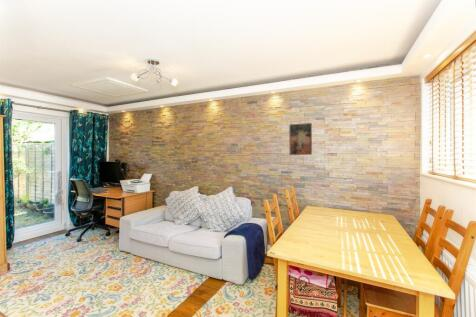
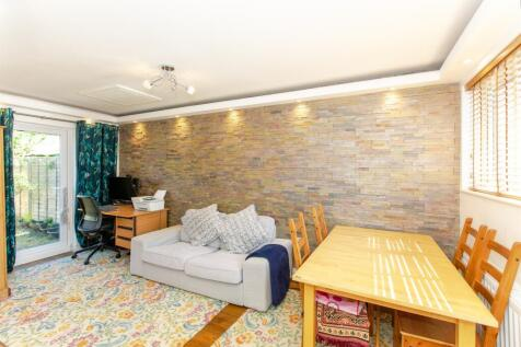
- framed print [288,122,313,156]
